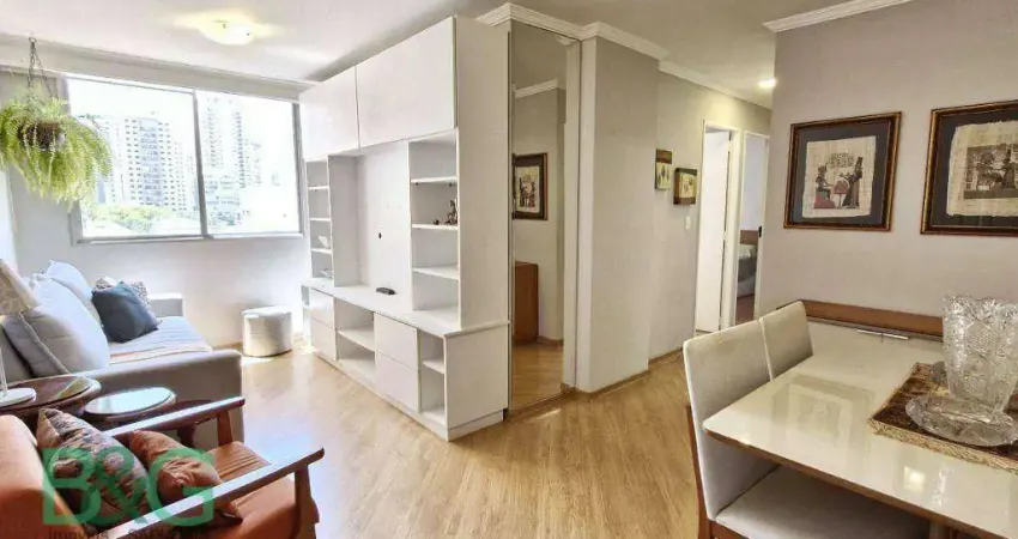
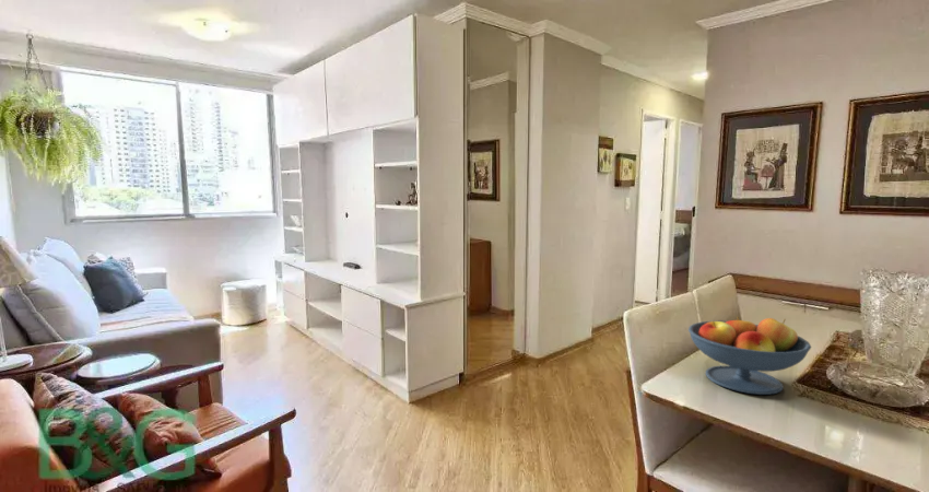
+ fruit bowl [687,316,812,396]
